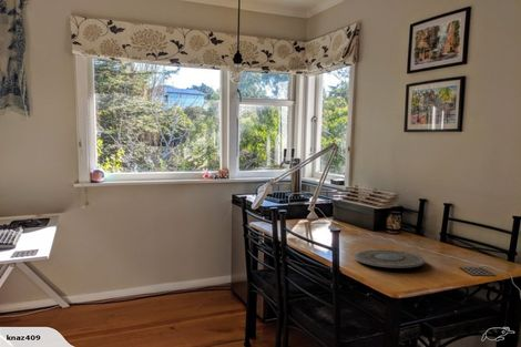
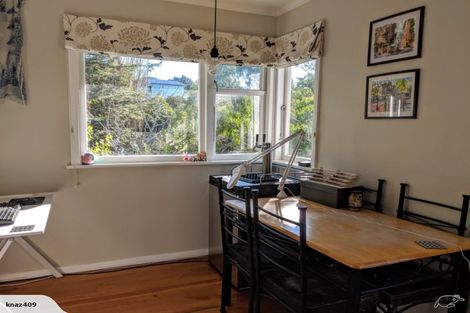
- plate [354,248,426,269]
